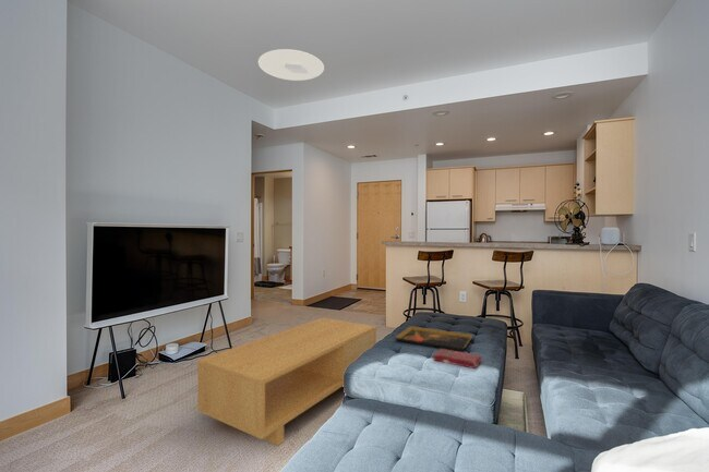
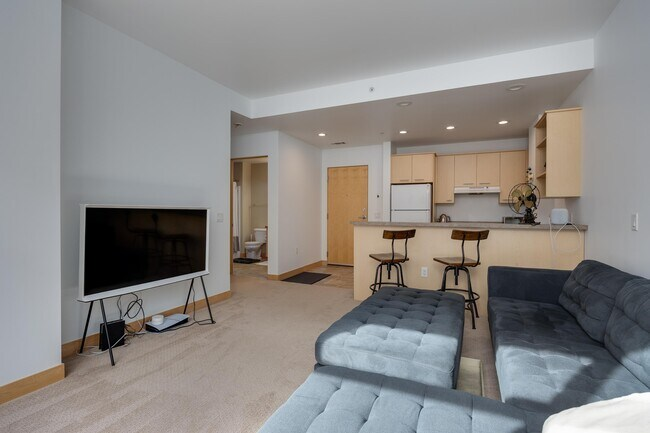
- coffee table [196,316,377,447]
- book [432,348,483,370]
- ceiling light [257,48,325,82]
- decorative tray [395,326,474,352]
